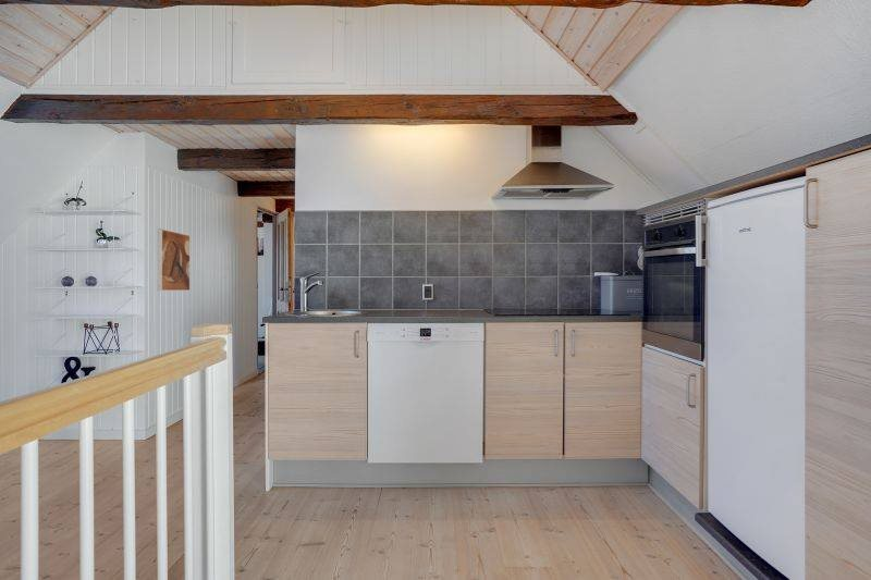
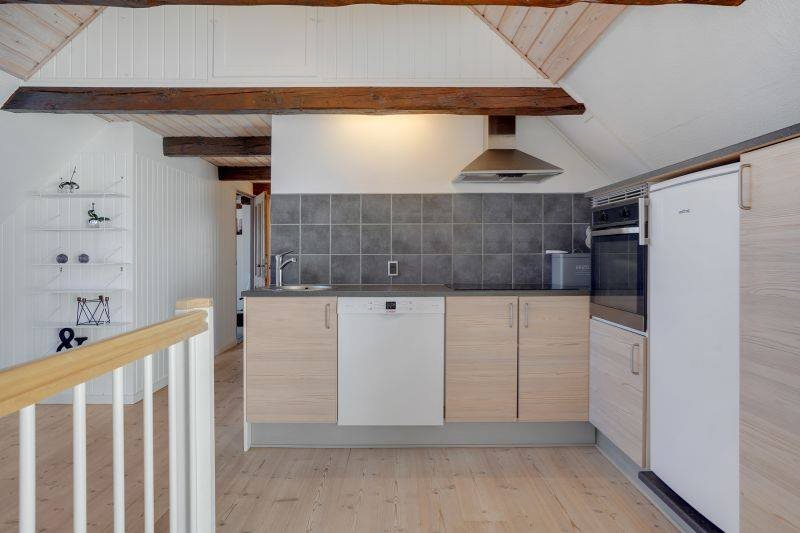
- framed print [157,227,191,292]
